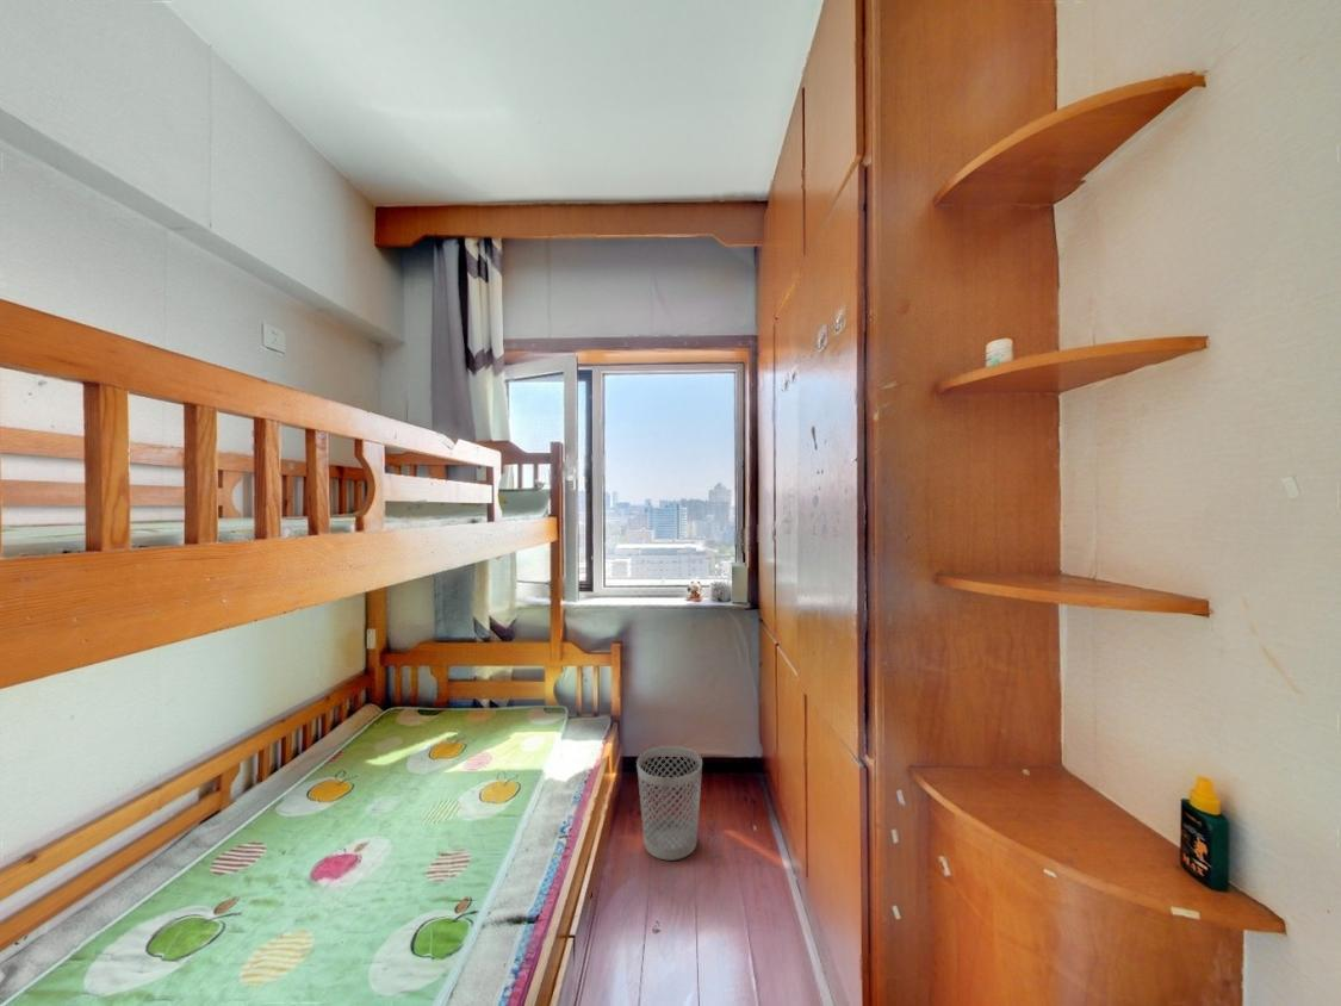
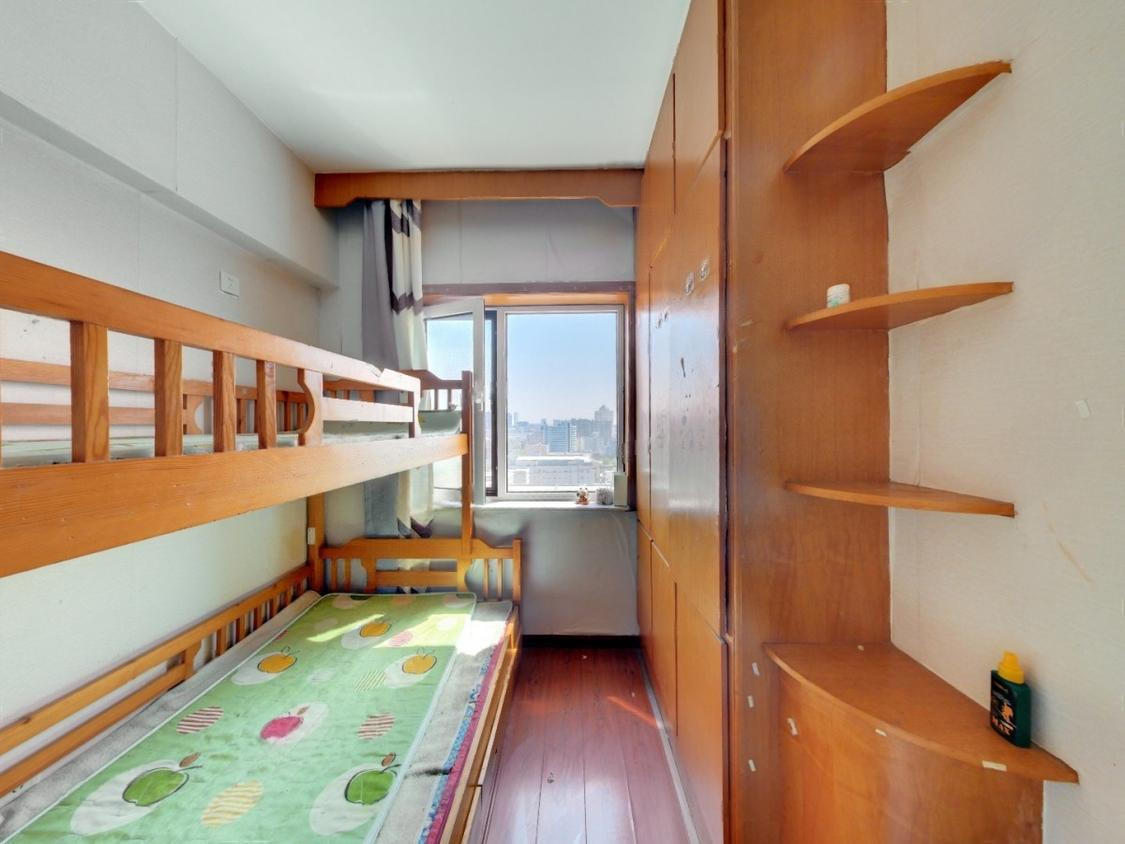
- wastebasket [635,745,703,861]
